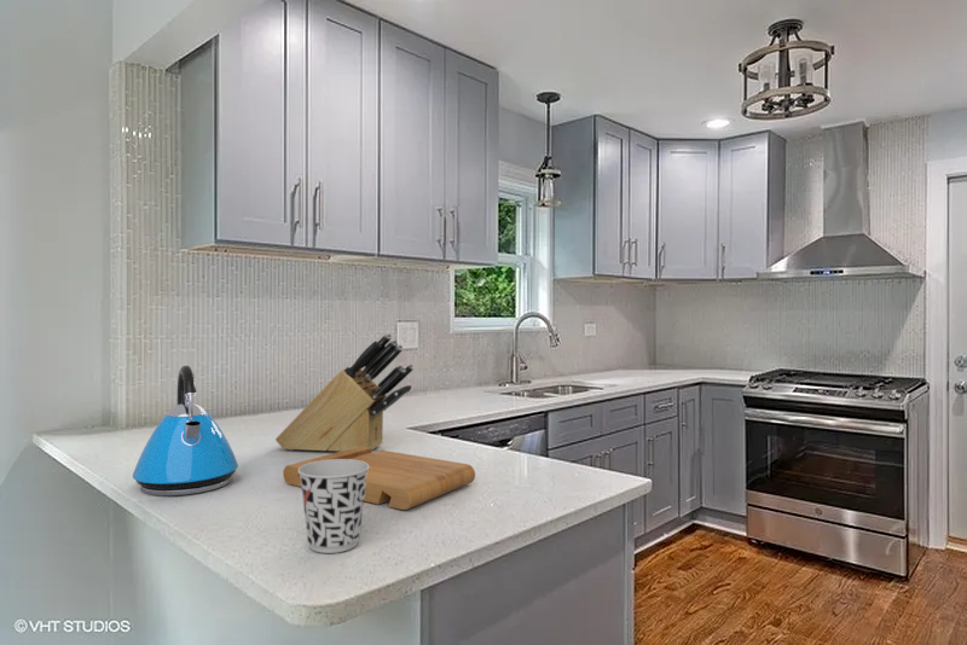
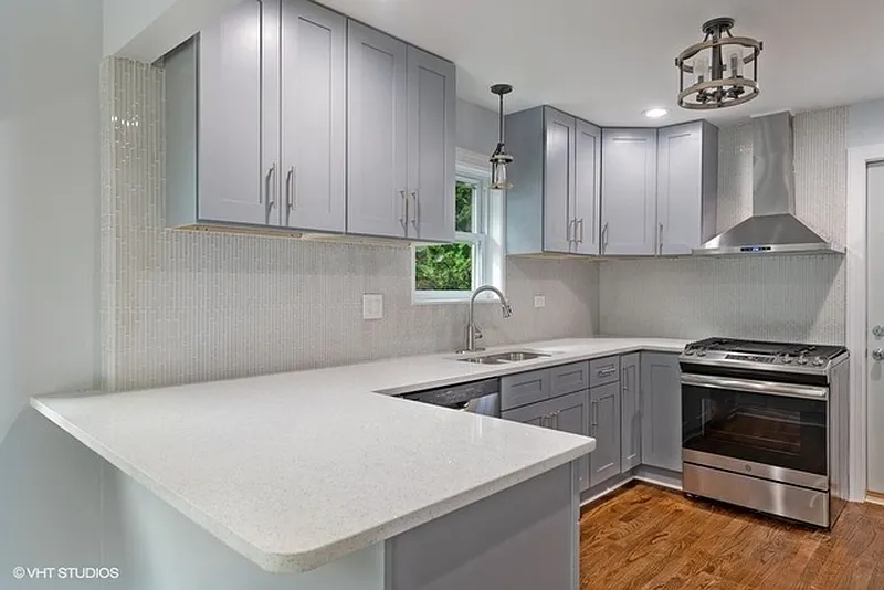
- kettle [132,365,239,498]
- cup [299,459,369,554]
- cutting board [282,447,476,511]
- knife block [274,332,415,452]
